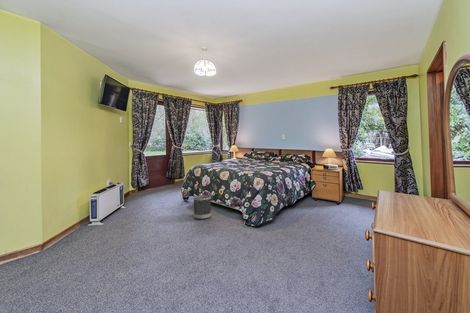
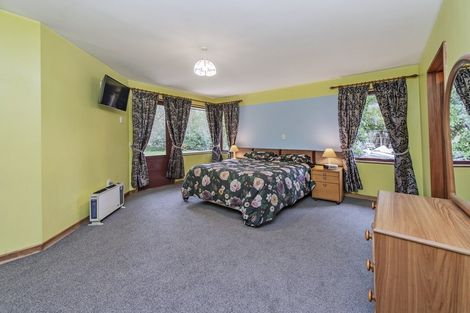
- wastebasket [192,194,212,220]
